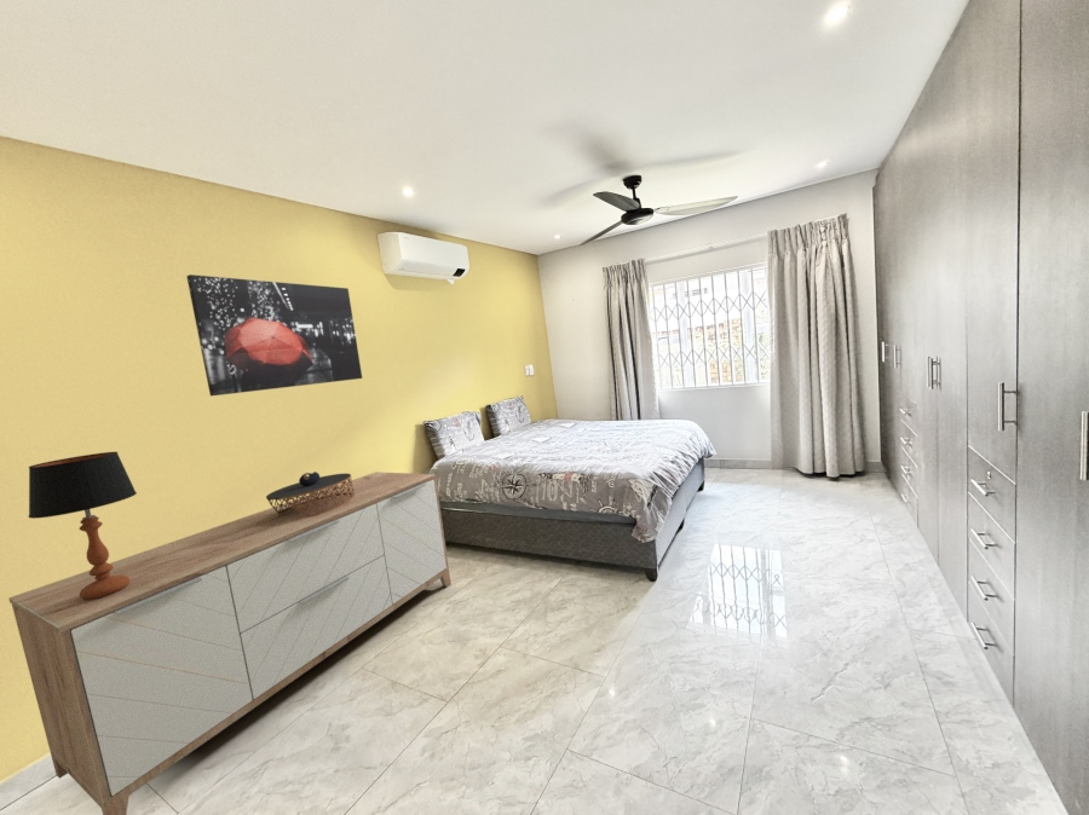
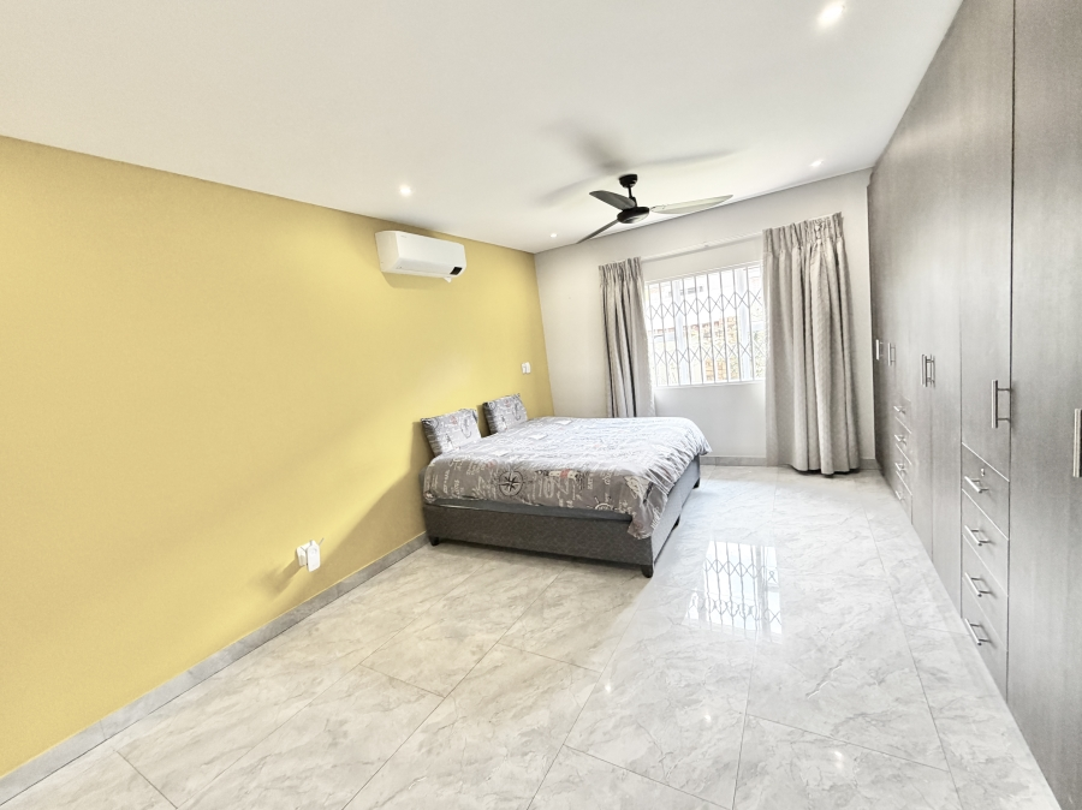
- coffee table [265,470,355,518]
- wall art [185,273,363,397]
- sideboard [7,470,453,815]
- table lamp [28,451,138,600]
